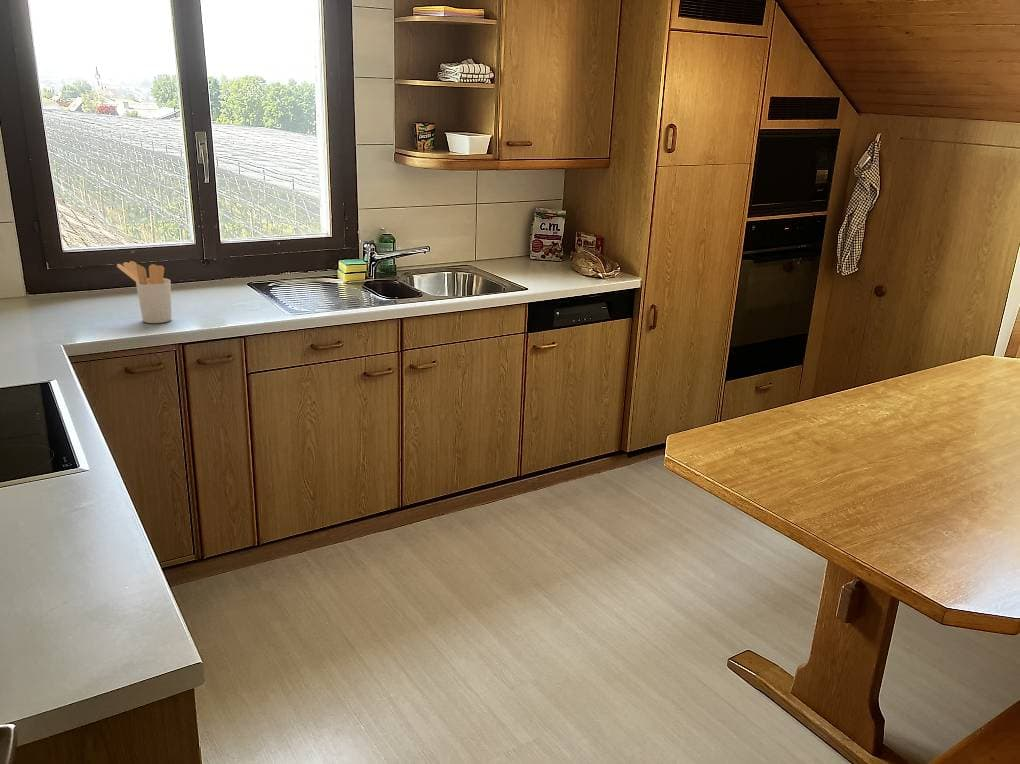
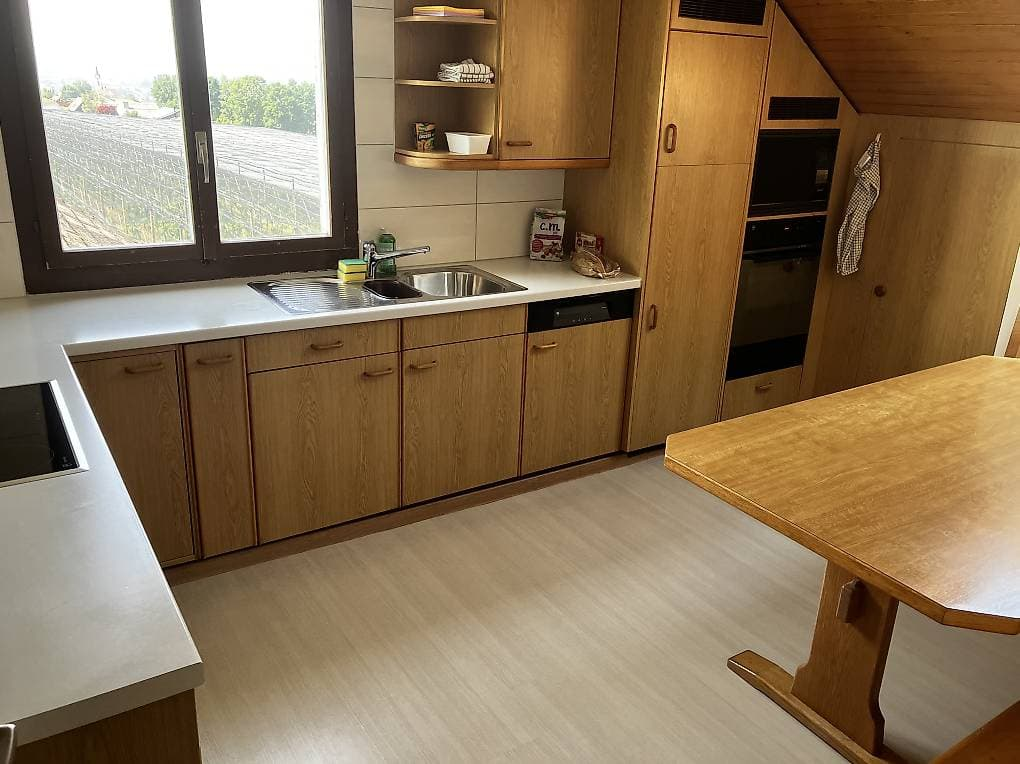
- utensil holder [116,260,172,324]
